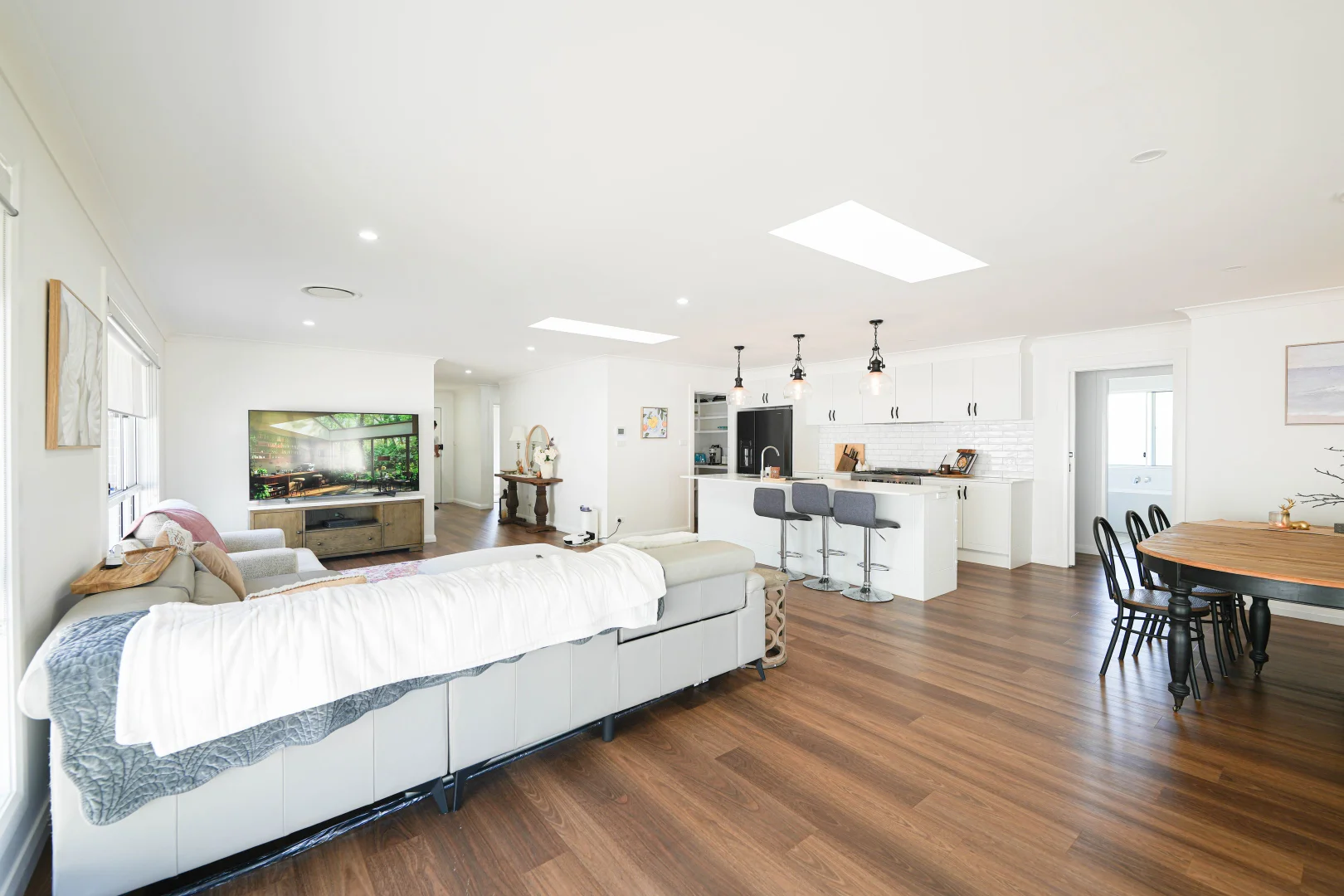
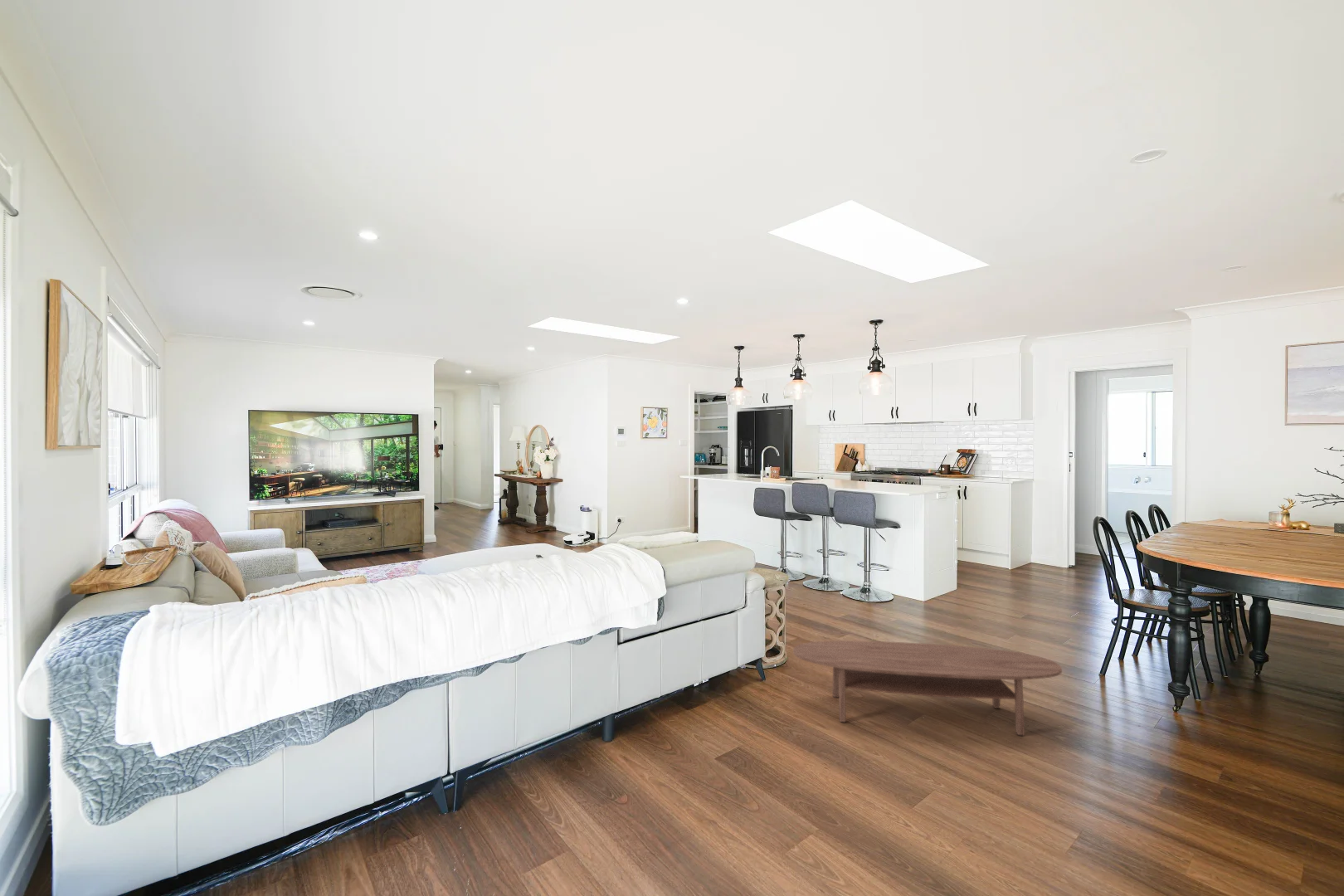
+ coffee table [792,640,1063,736]
